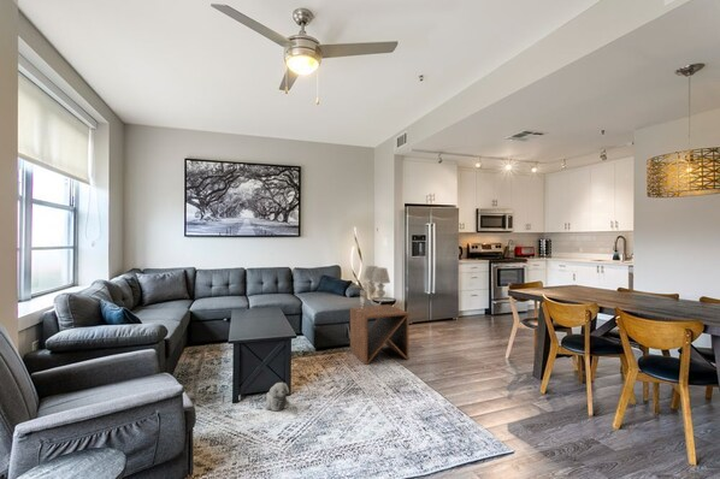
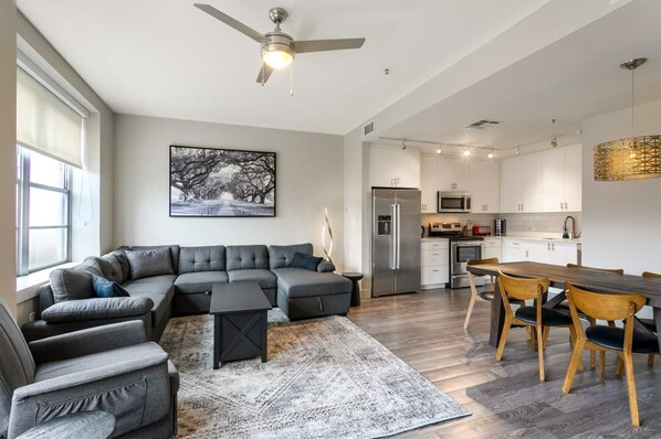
- wall sconce [359,265,391,308]
- plush toy [265,382,291,412]
- side table [349,303,411,366]
